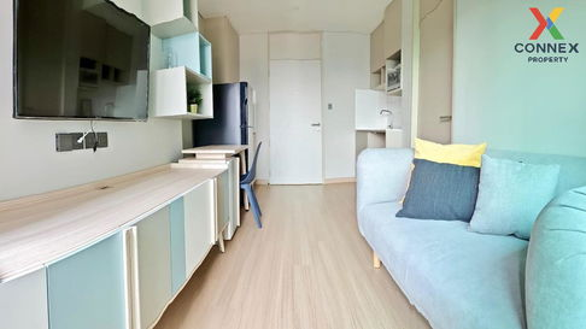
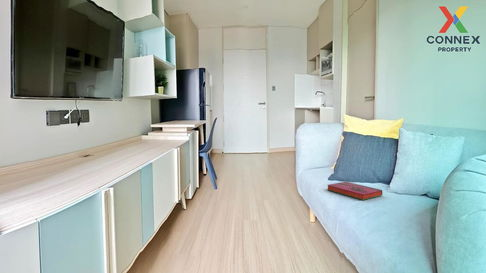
+ hardback book [326,180,383,201]
